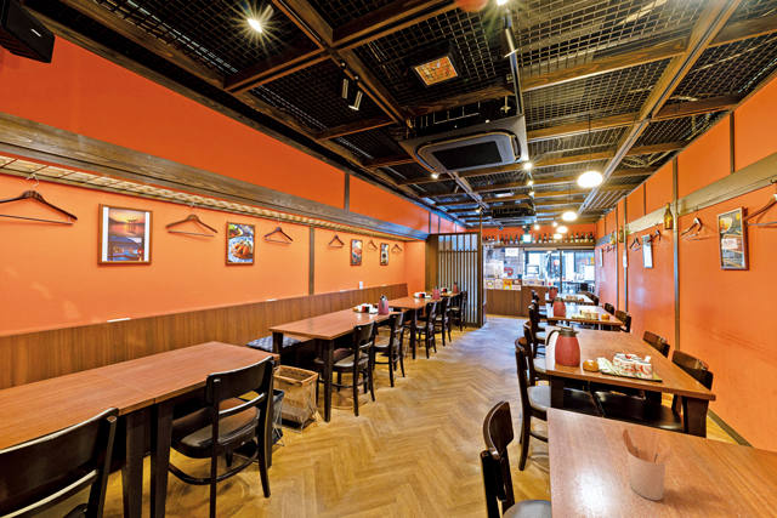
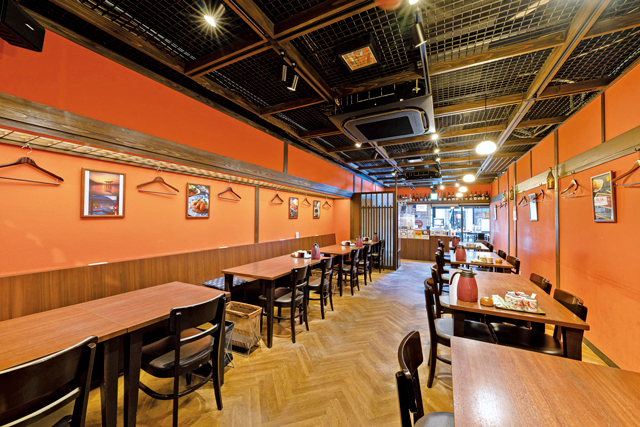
- utensil holder [622,425,675,501]
